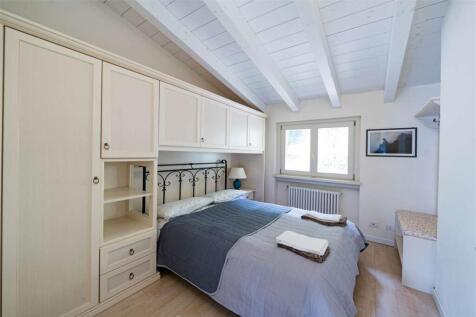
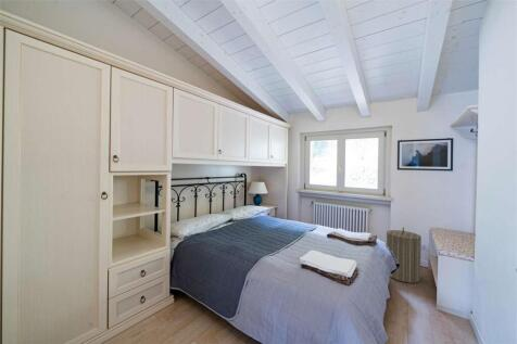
+ laundry hamper [386,226,423,284]
